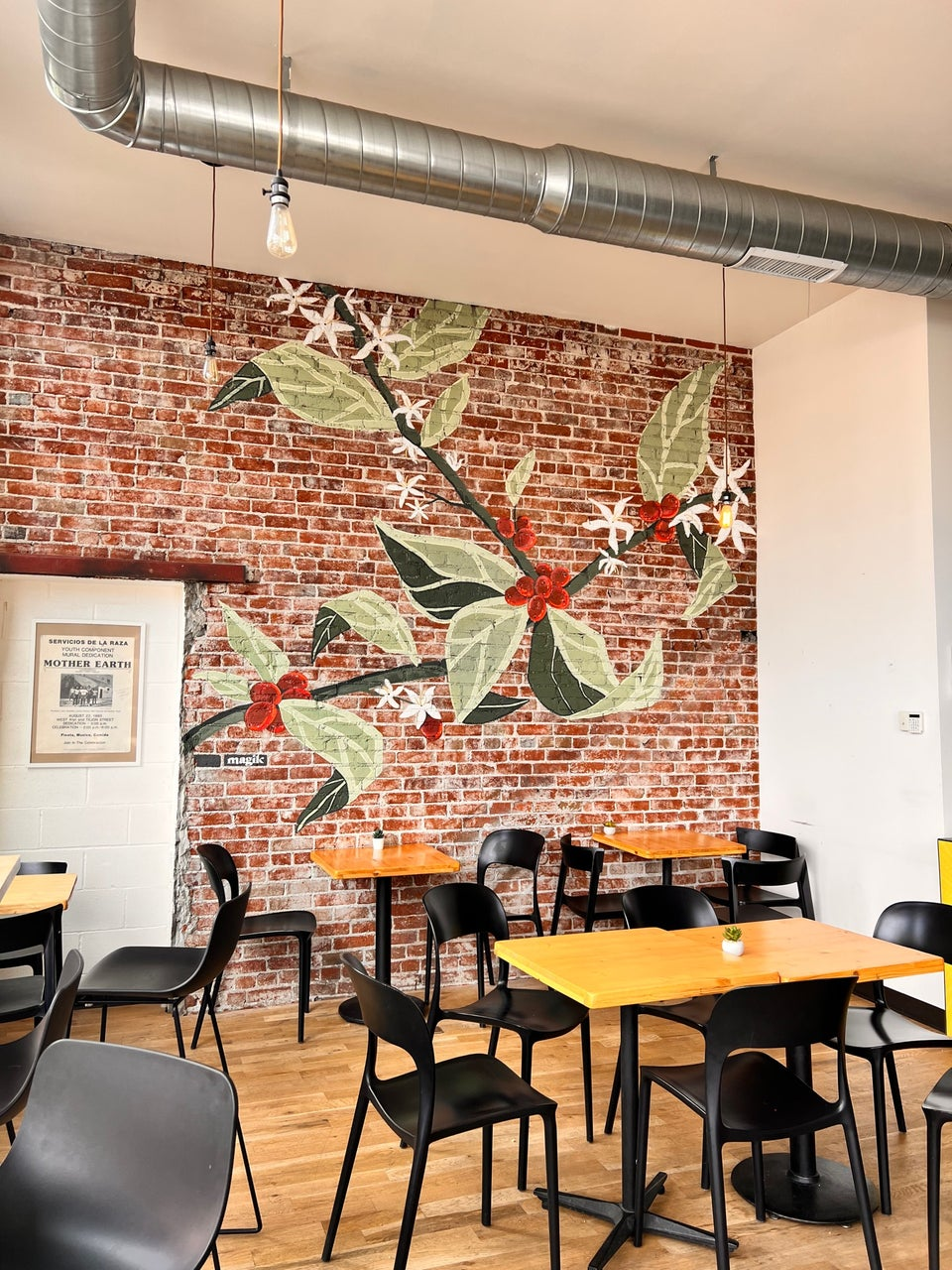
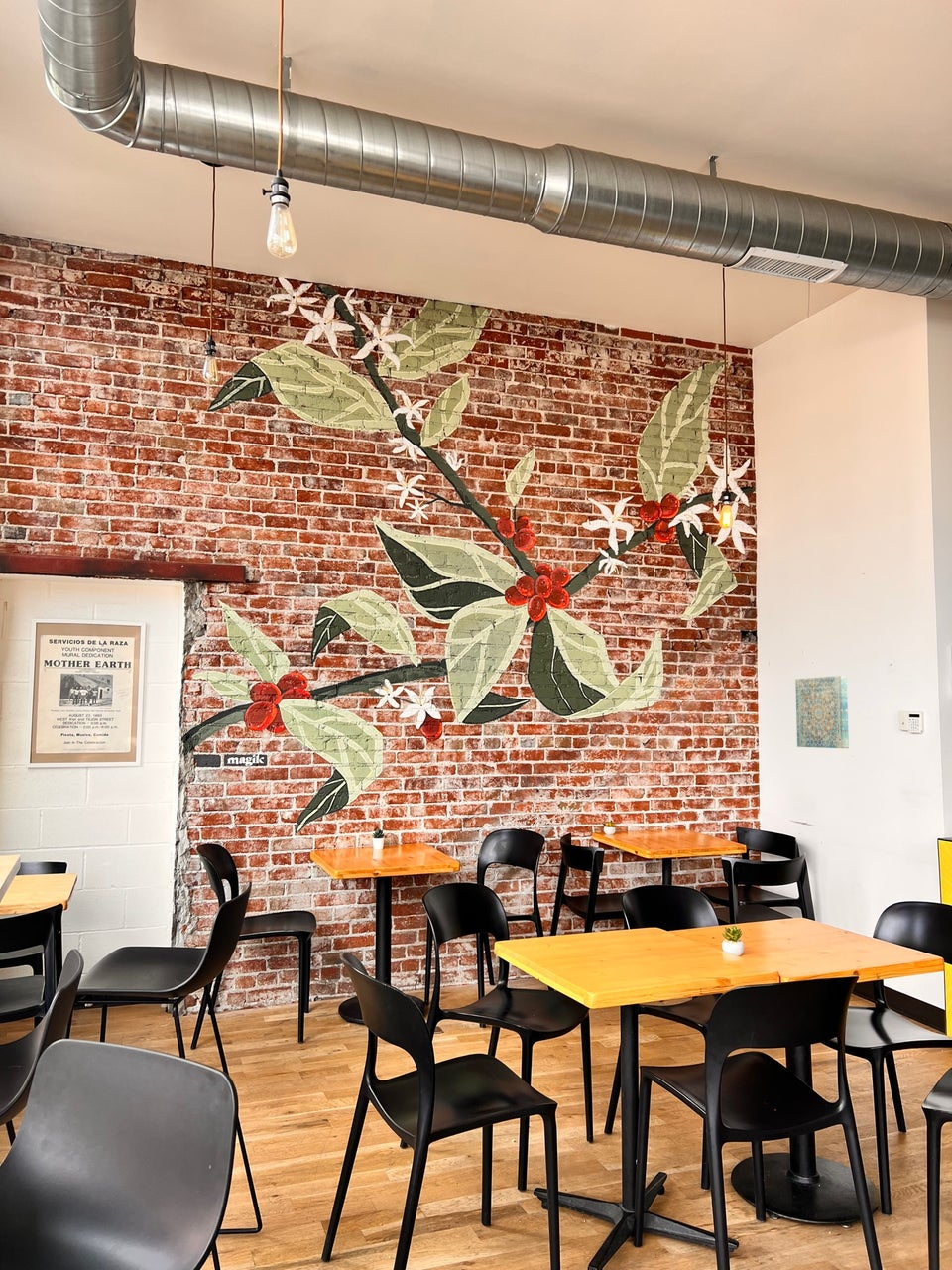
+ wall art [794,675,850,749]
